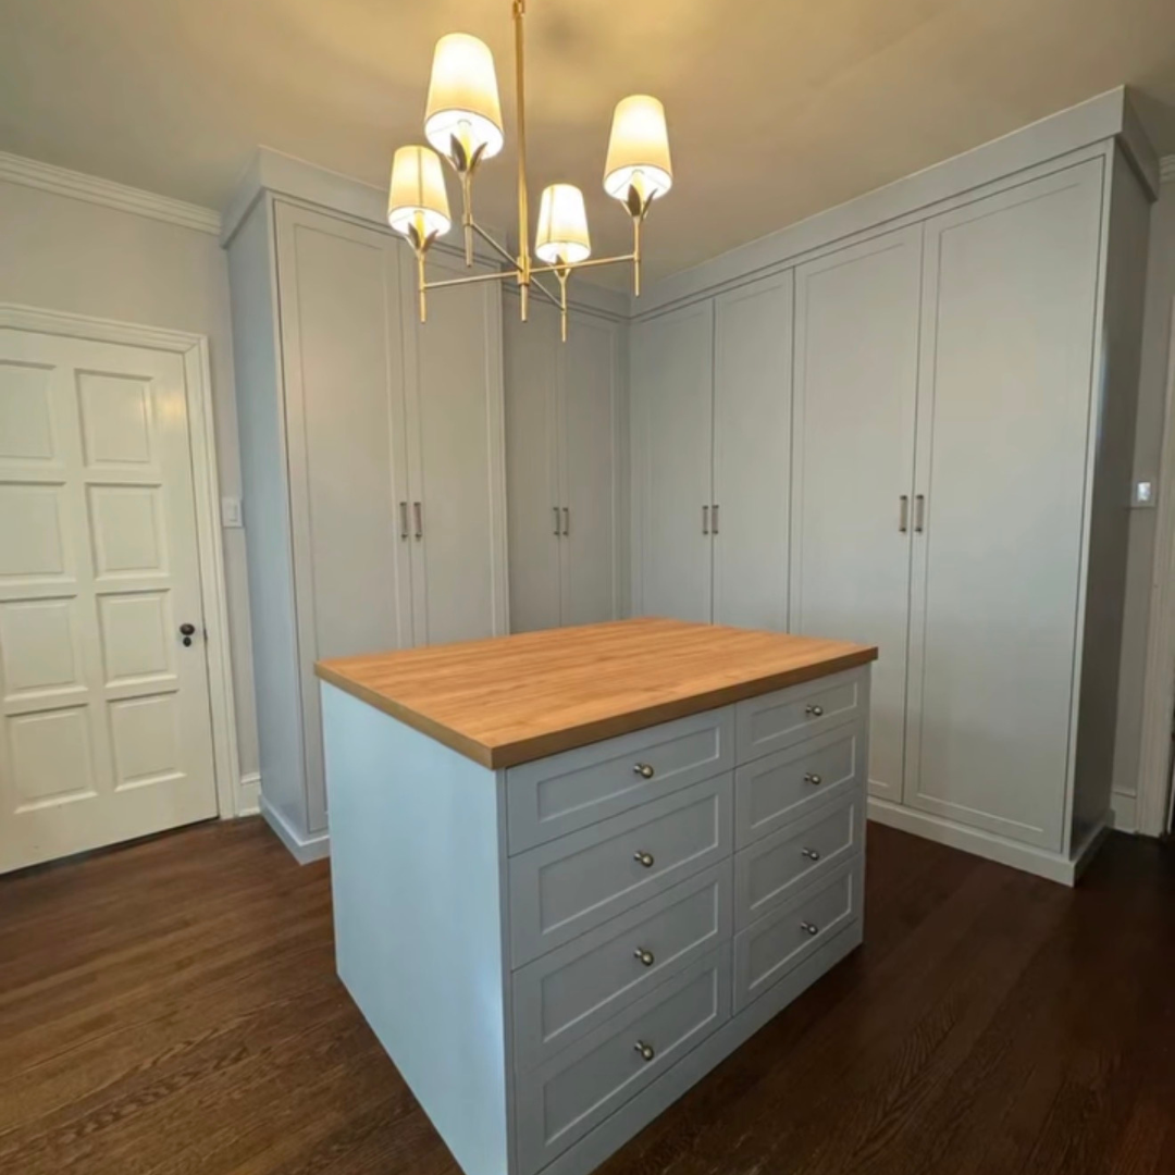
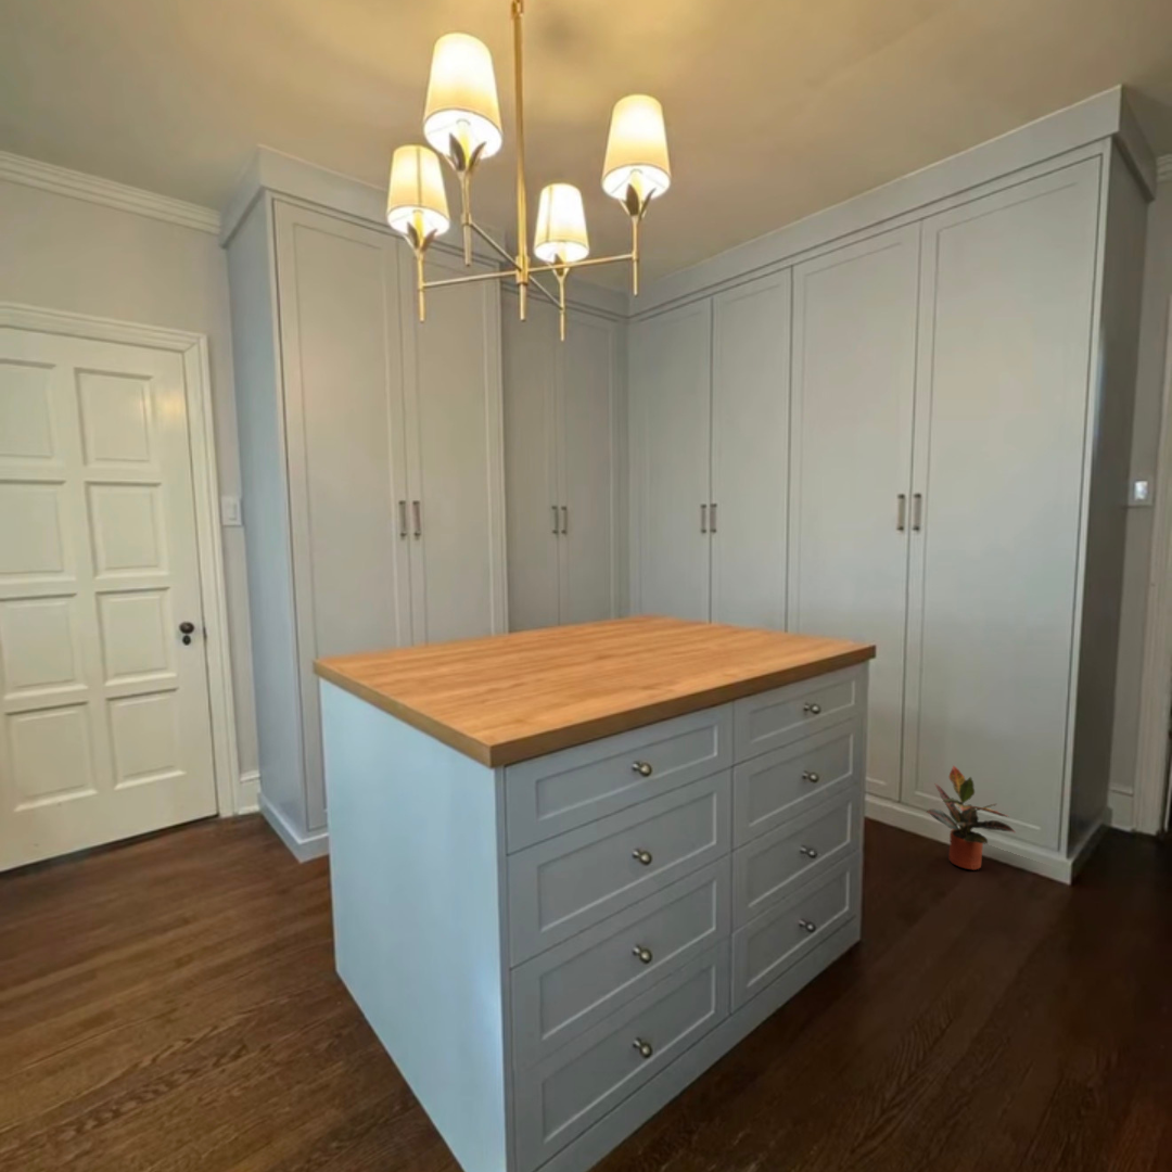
+ potted plant [926,764,1017,871]
